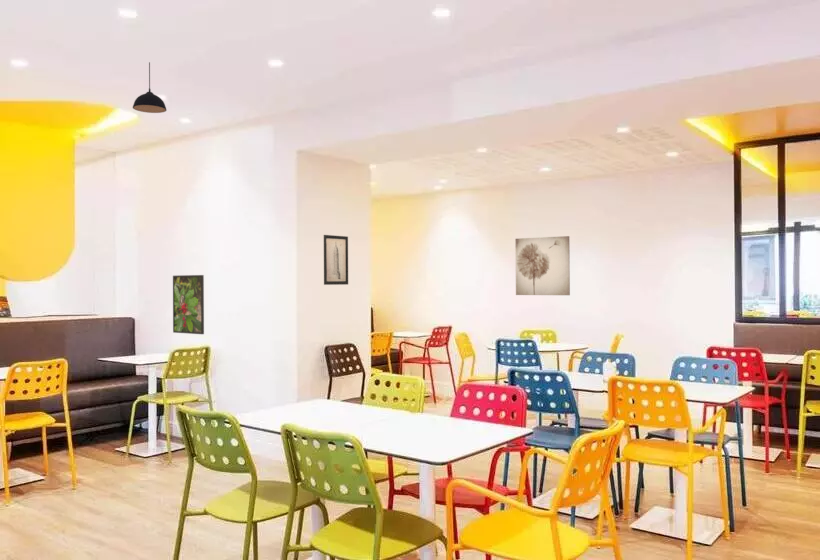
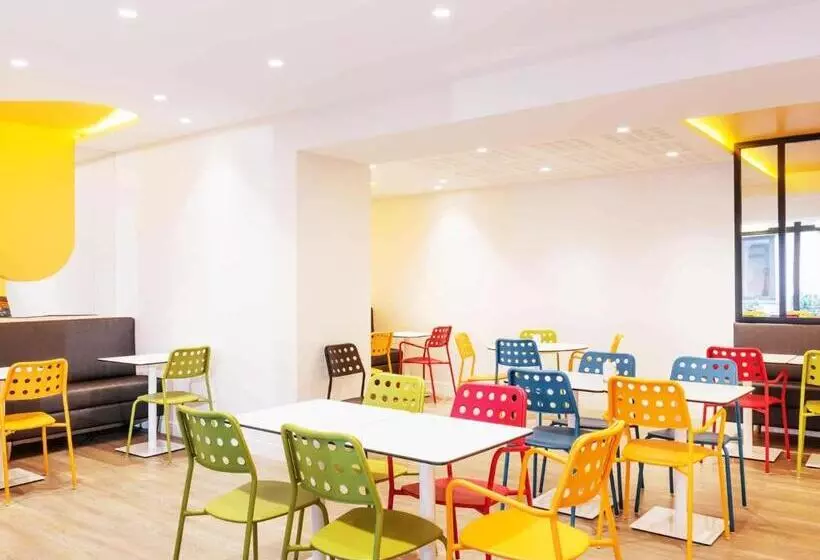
- pendant light [132,61,167,114]
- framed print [172,274,205,335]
- wall art [323,234,349,286]
- wall art [514,235,571,296]
